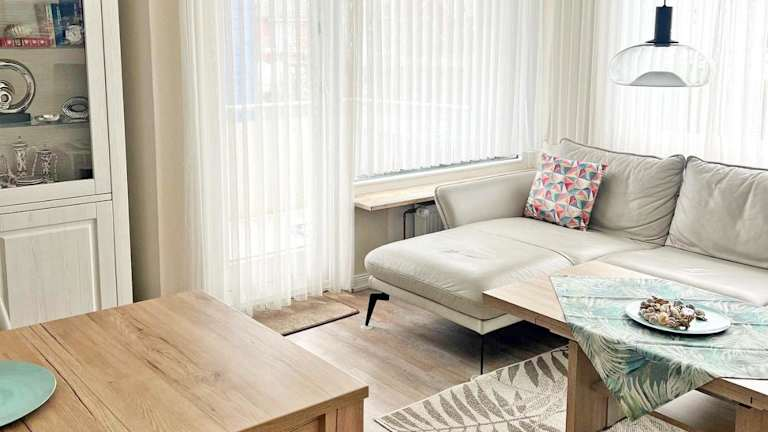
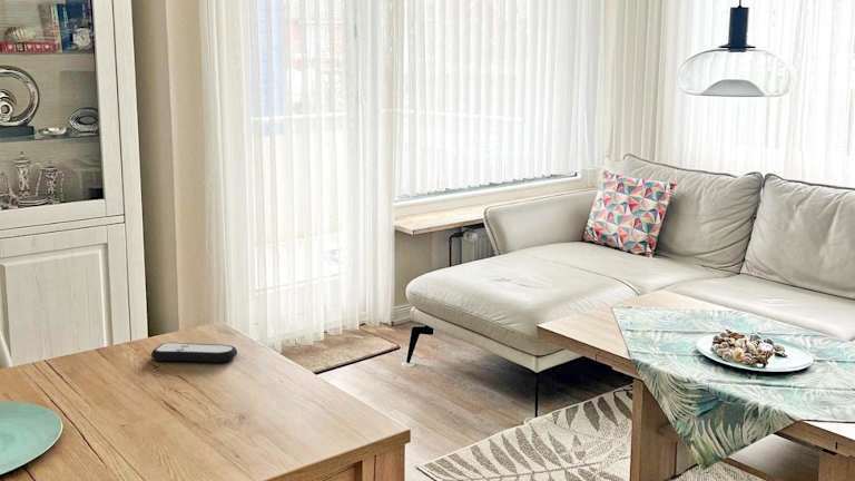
+ remote control [150,342,238,363]
